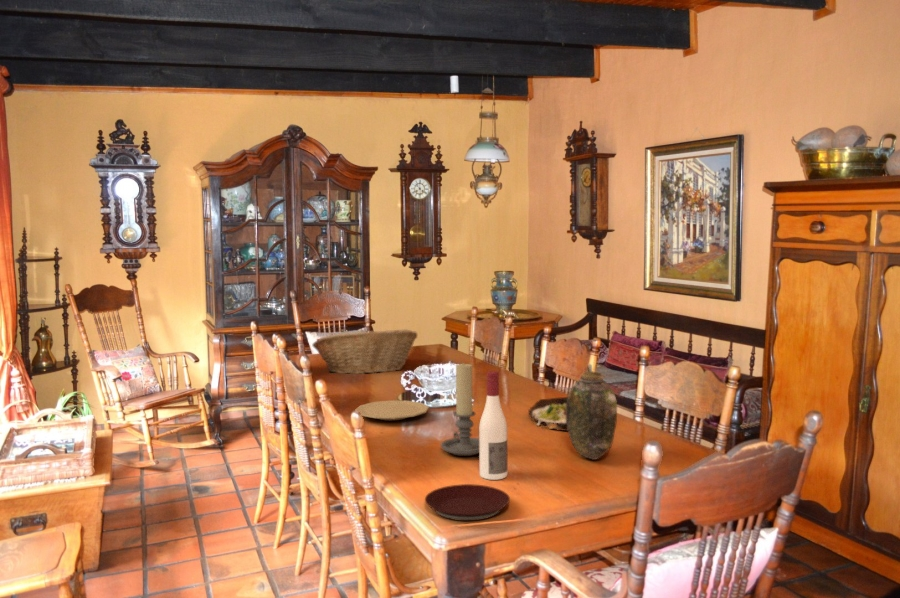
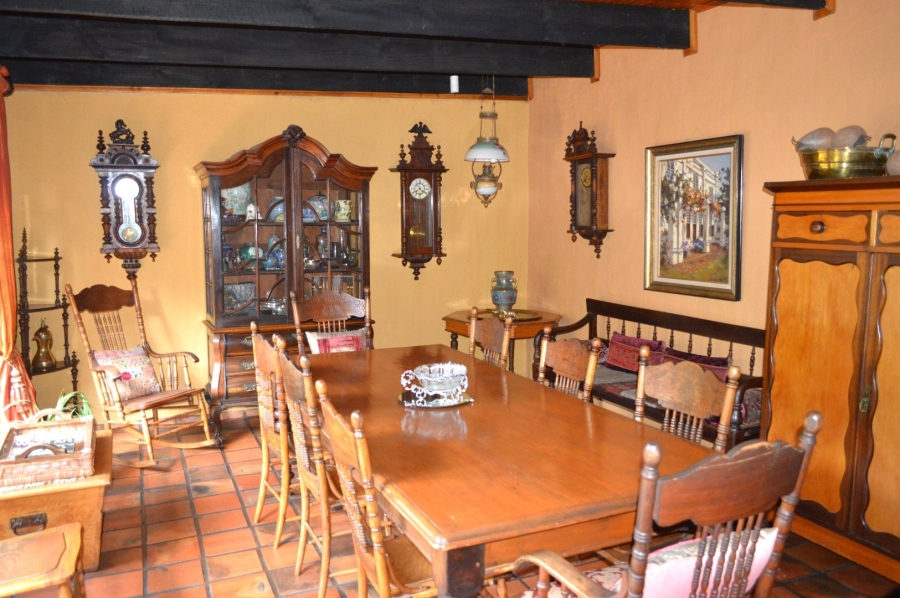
- alcohol [478,370,508,481]
- candle holder [440,363,479,457]
- plate [354,399,430,421]
- salad plate [527,396,568,432]
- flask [566,363,618,461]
- fruit basket [311,328,418,375]
- plate [424,483,511,522]
